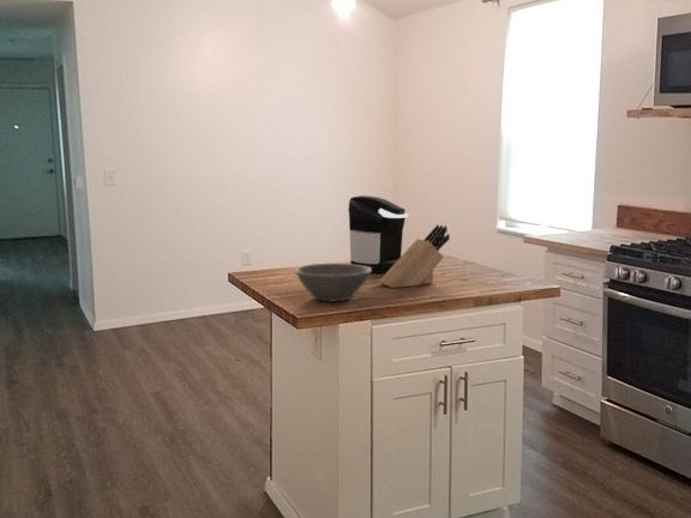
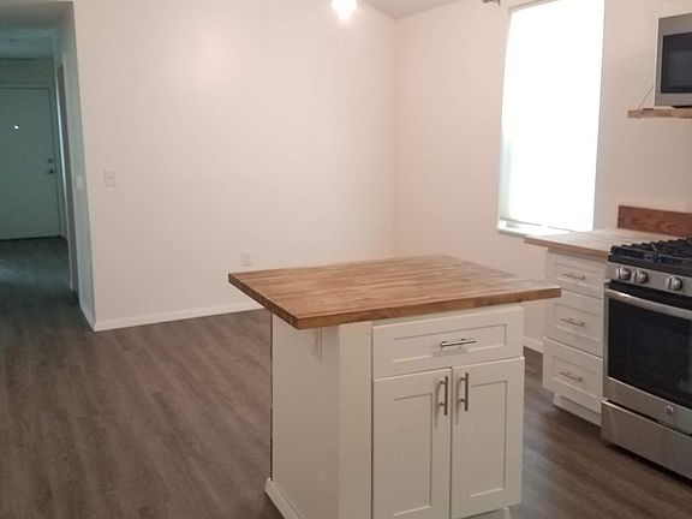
- knife block [378,224,451,289]
- bowl [294,263,371,302]
- coffee maker [347,194,410,275]
